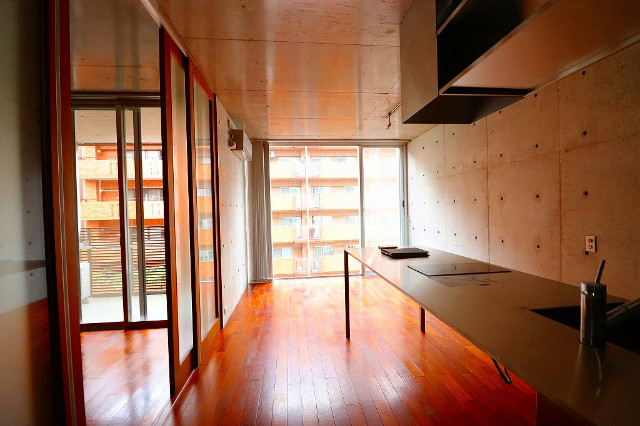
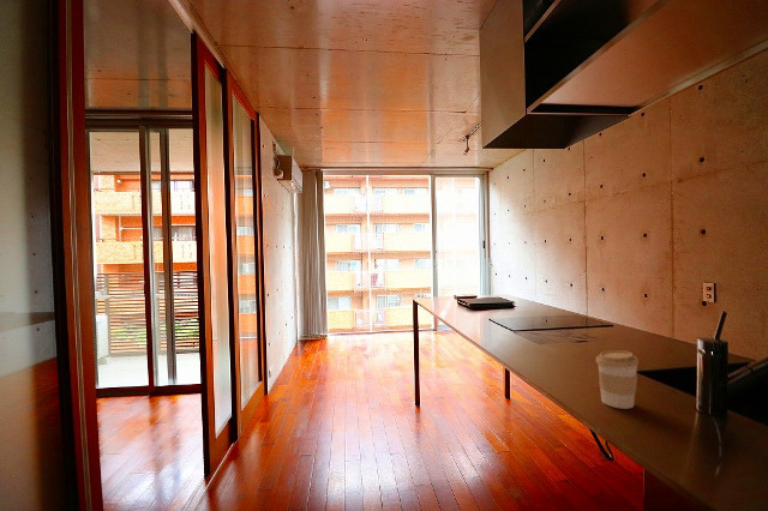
+ coffee cup [595,349,640,410]
